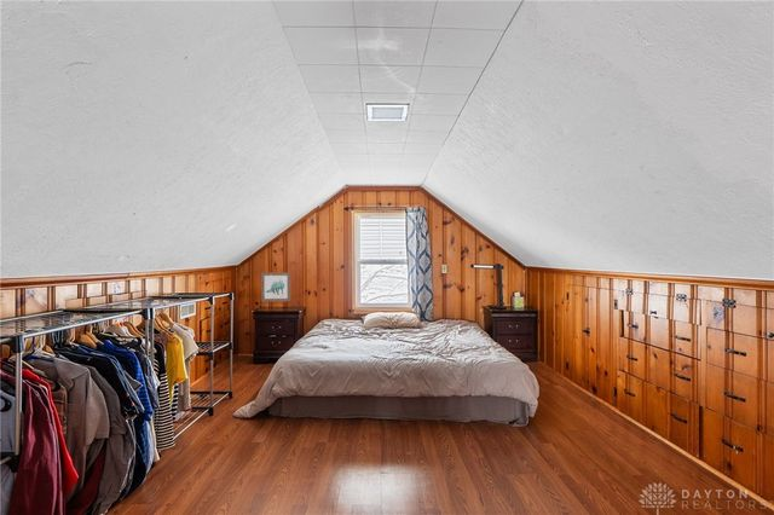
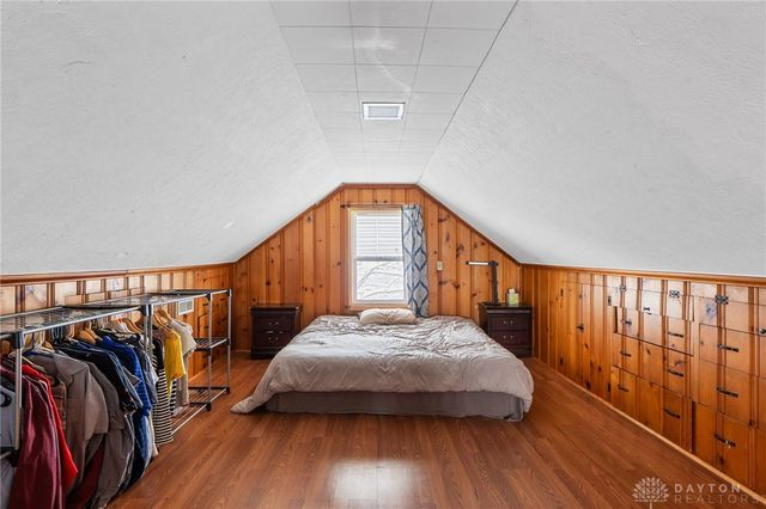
- wall art [260,271,291,303]
